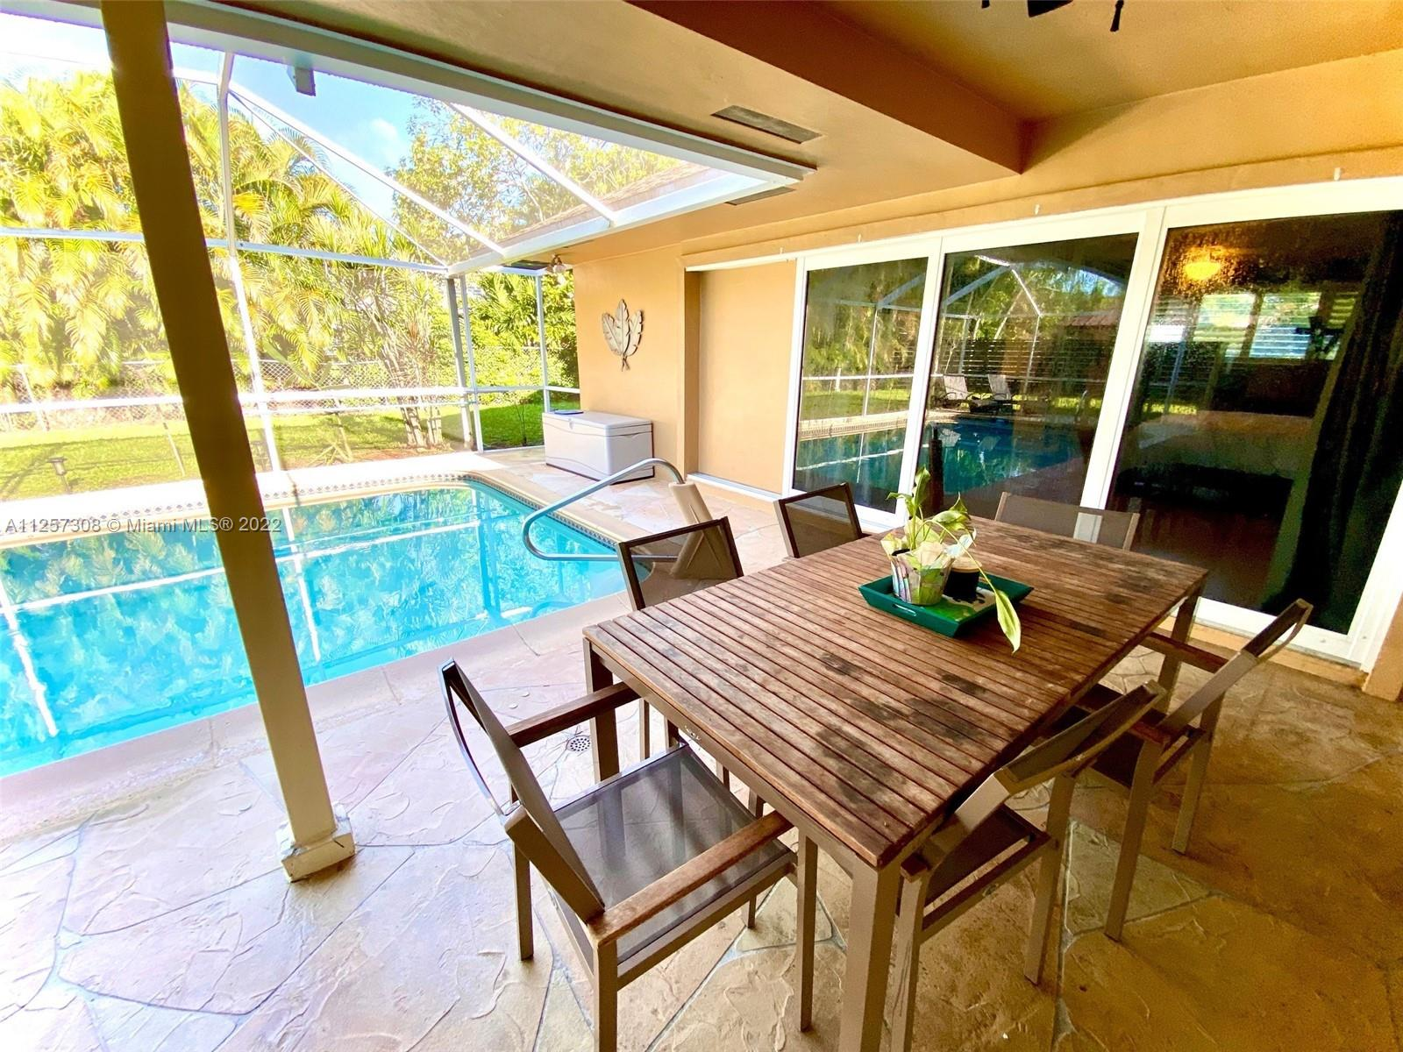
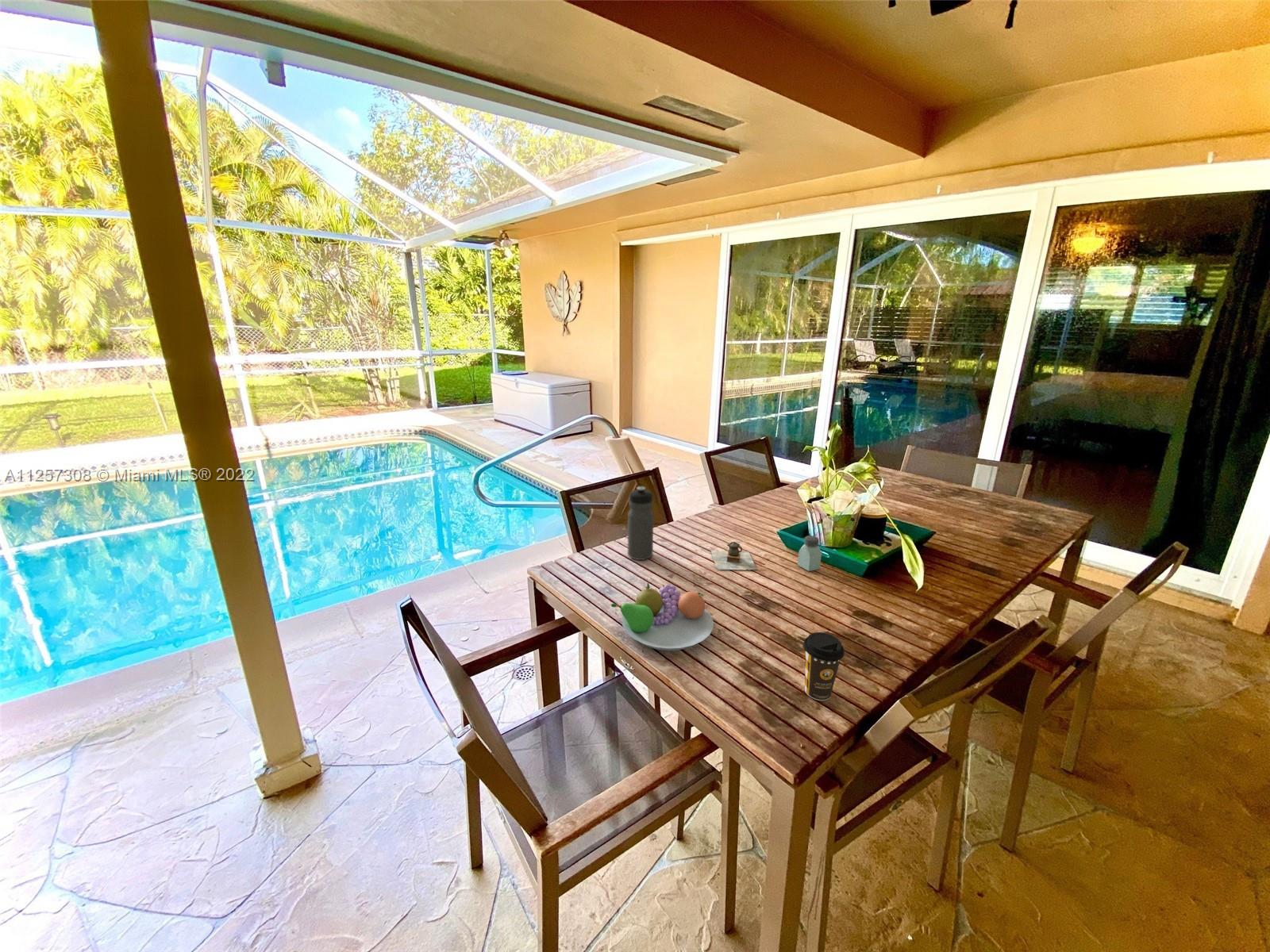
+ coffee cup [802,631,845,701]
+ saltshaker [797,535,822,572]
+ water bottle [627,486,655,561]
+ fruit bowl [610,581,714,651]
+ teapot [710,541,757,570]
